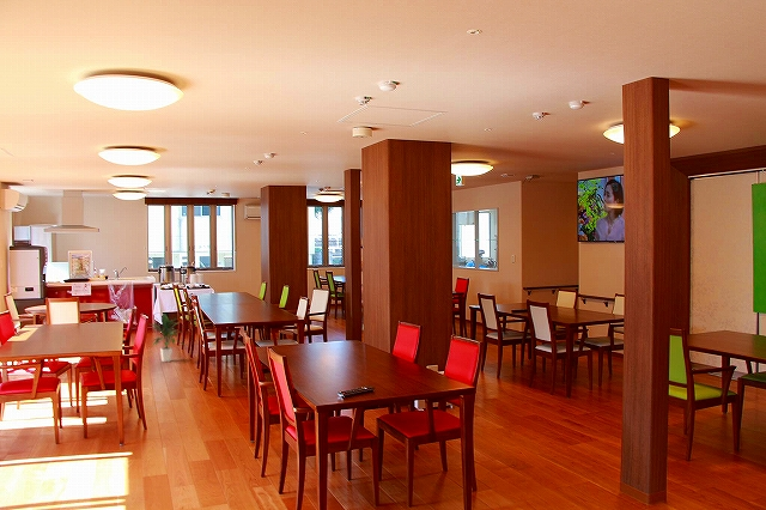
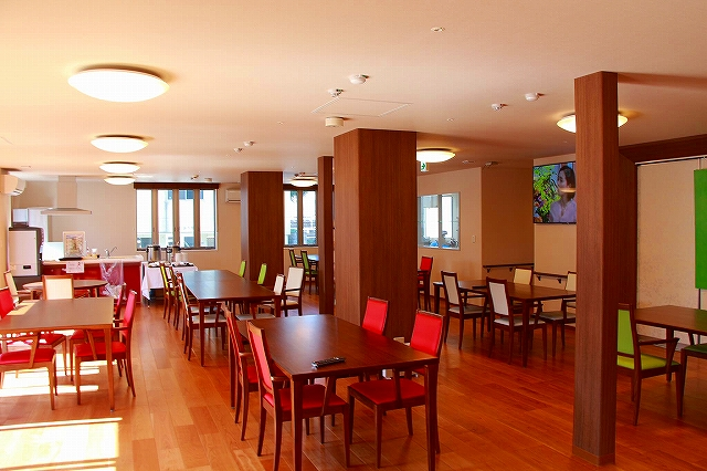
- indoor plant [150,312,188,363]
